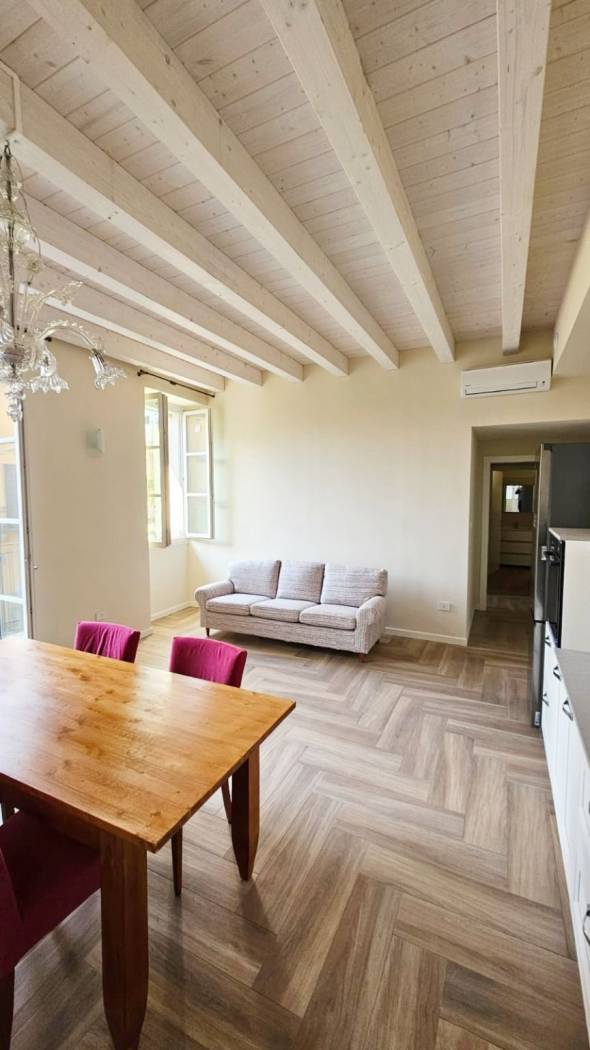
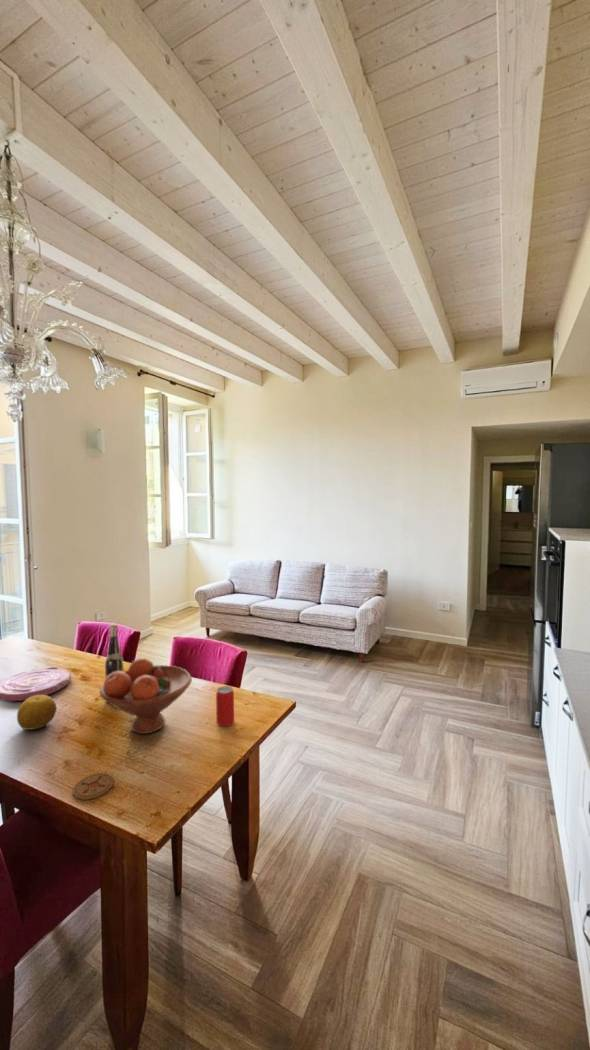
+ beverage can [215,685,235,727]
+ coaster [72,772,114,801]
+ wine bottle [104,623,125,704]
+ plate [0,666,72,702]
+ fruit [16,695,58,731]
+ fruit bowl [99,656,193,735]
